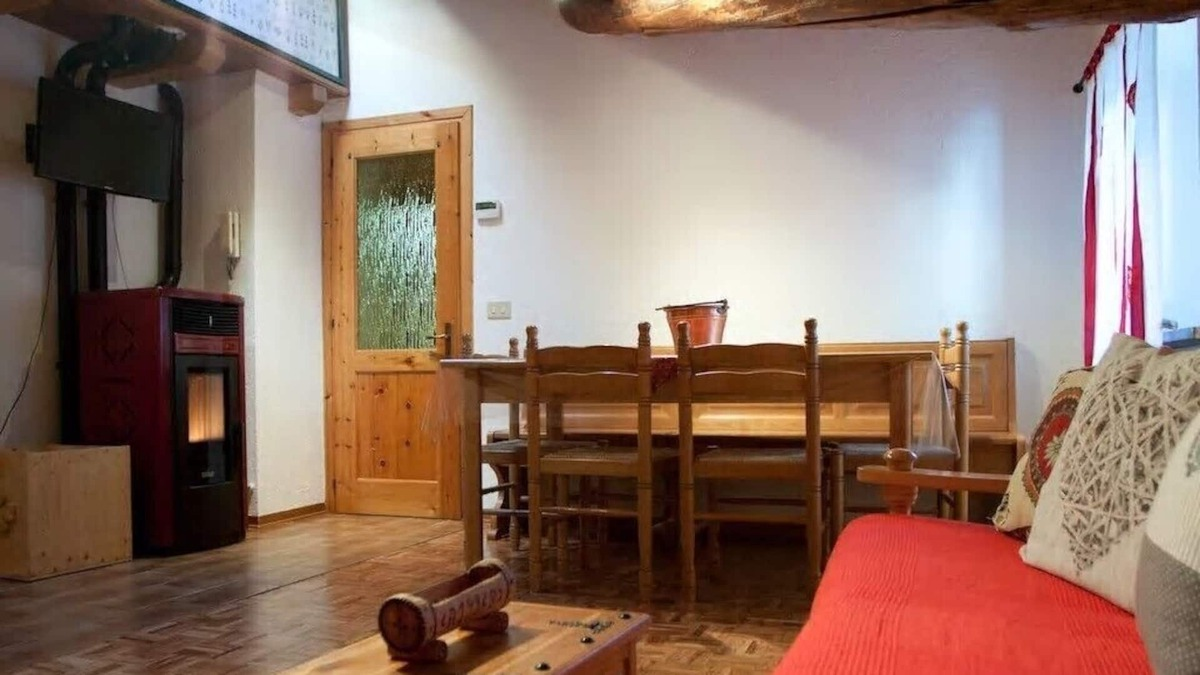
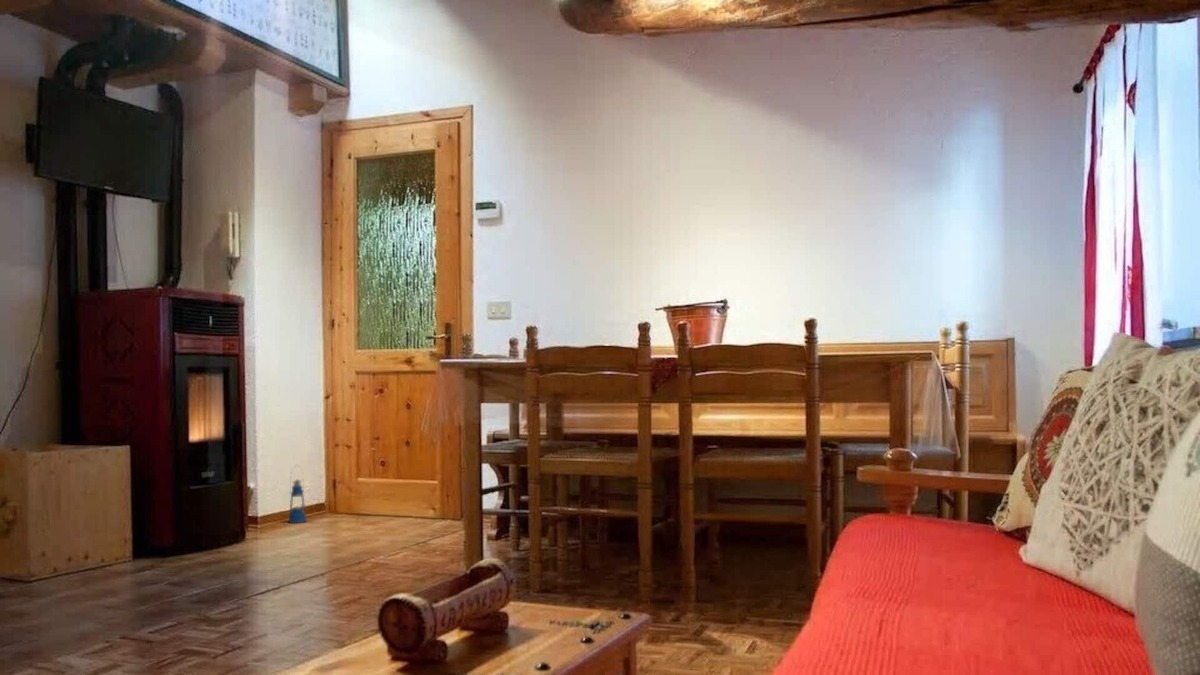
+ lantern [287,465,308,524]
